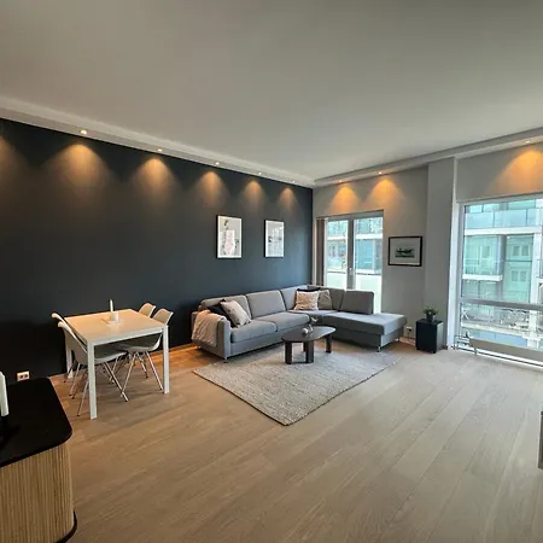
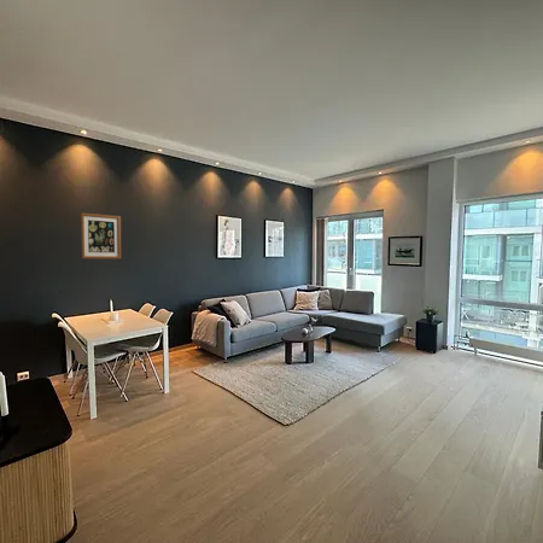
+ wall art [80,211,122,259]
